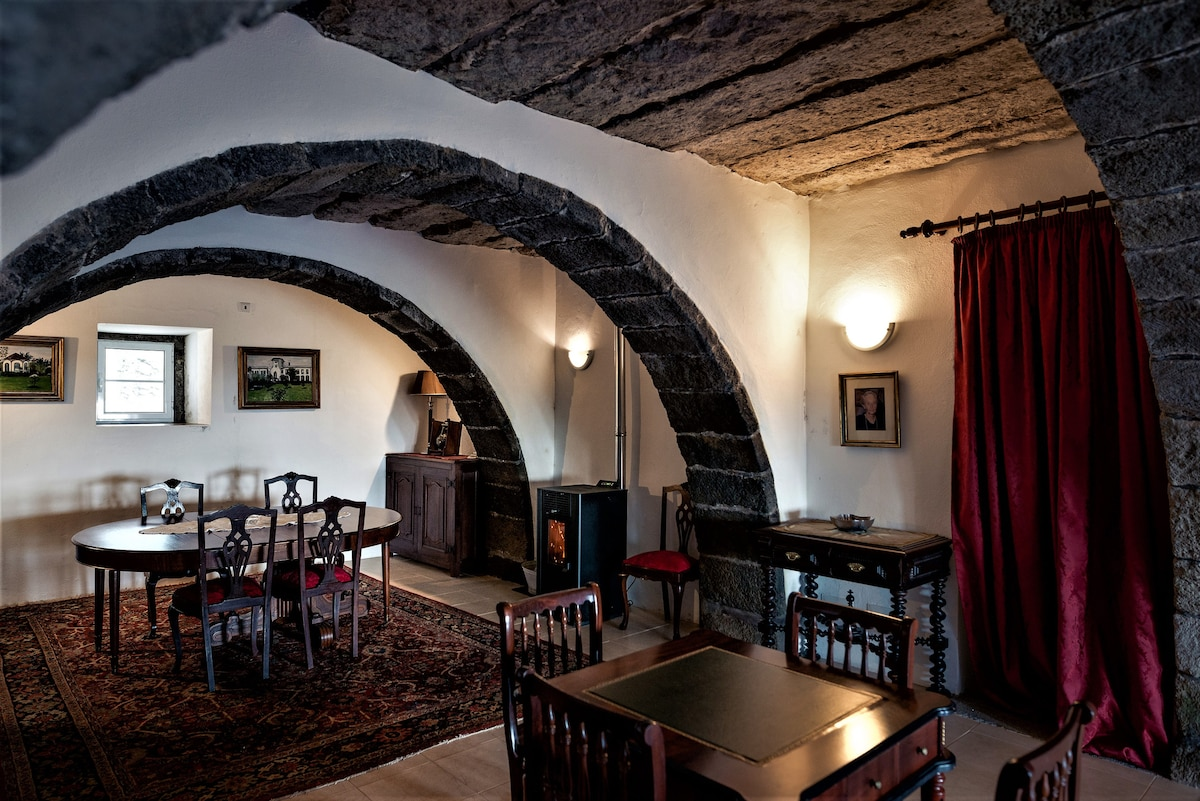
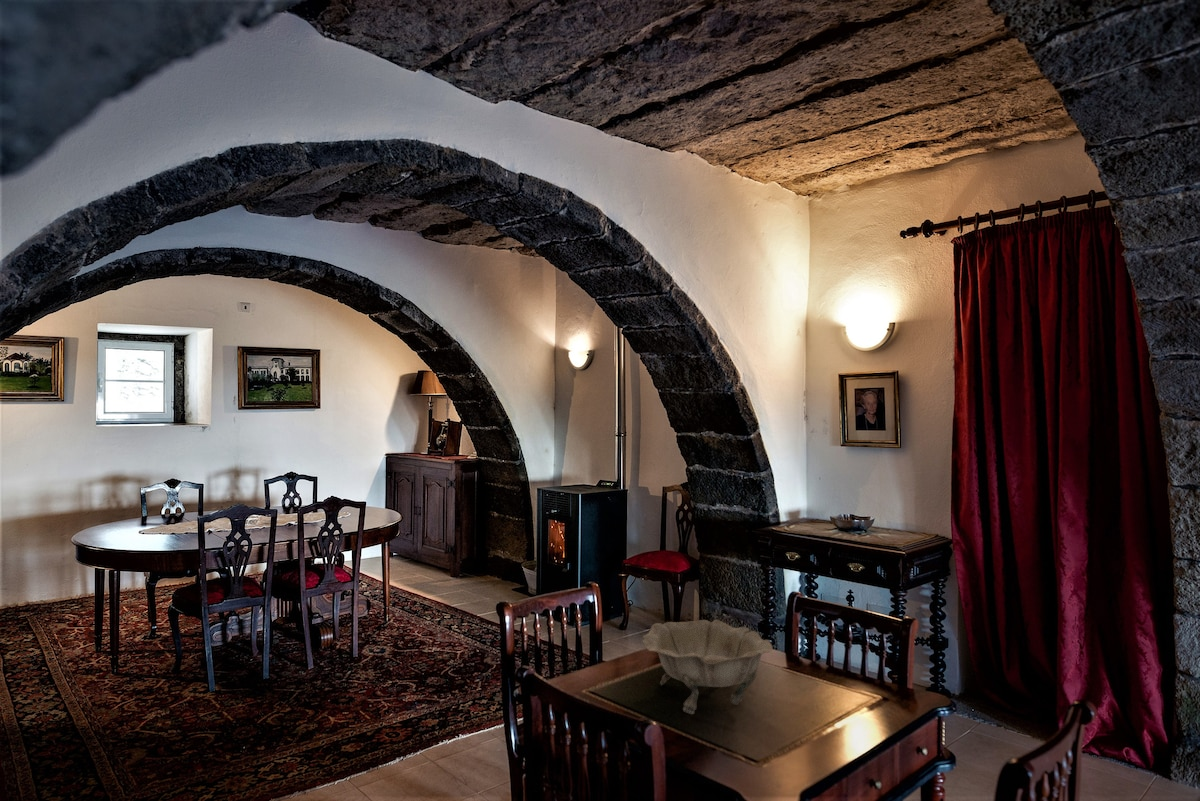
+ decorative bowl [641,619,773,715]
